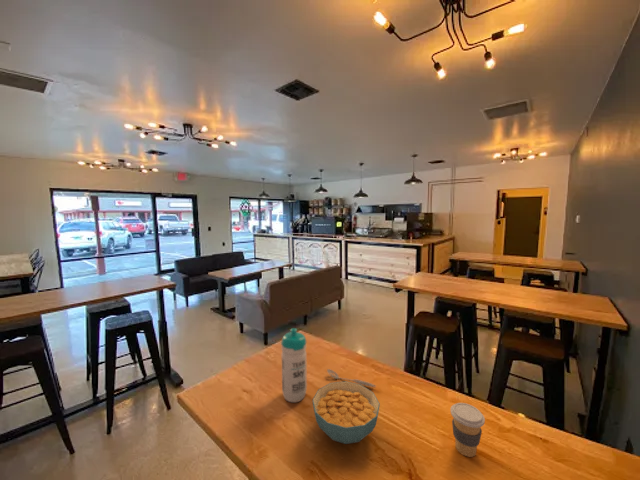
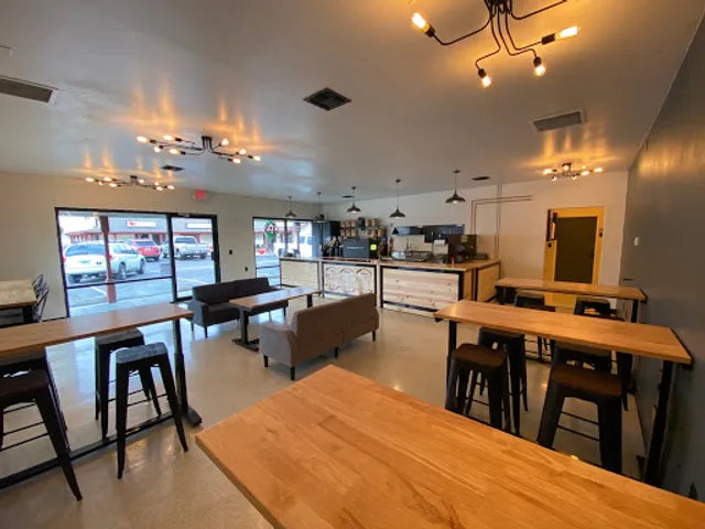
- cereal bowl [311,380,381,445]
- spoon [326,368,377,388]
- coffee cup [450,402,486,458]
- water bottle [280,327,308,403]
